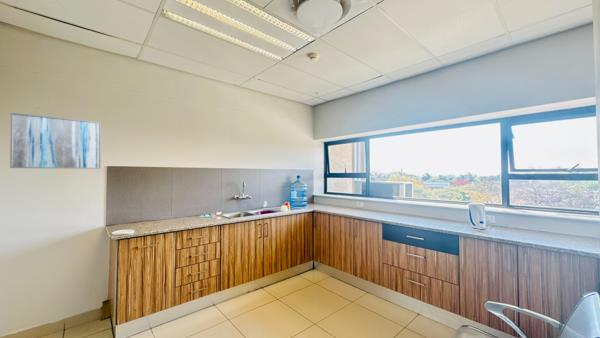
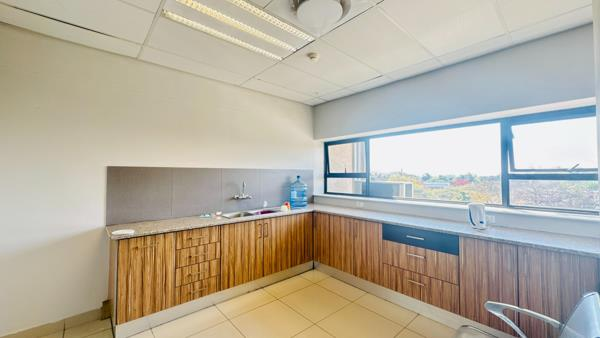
- wall art [9,112,102,170]
